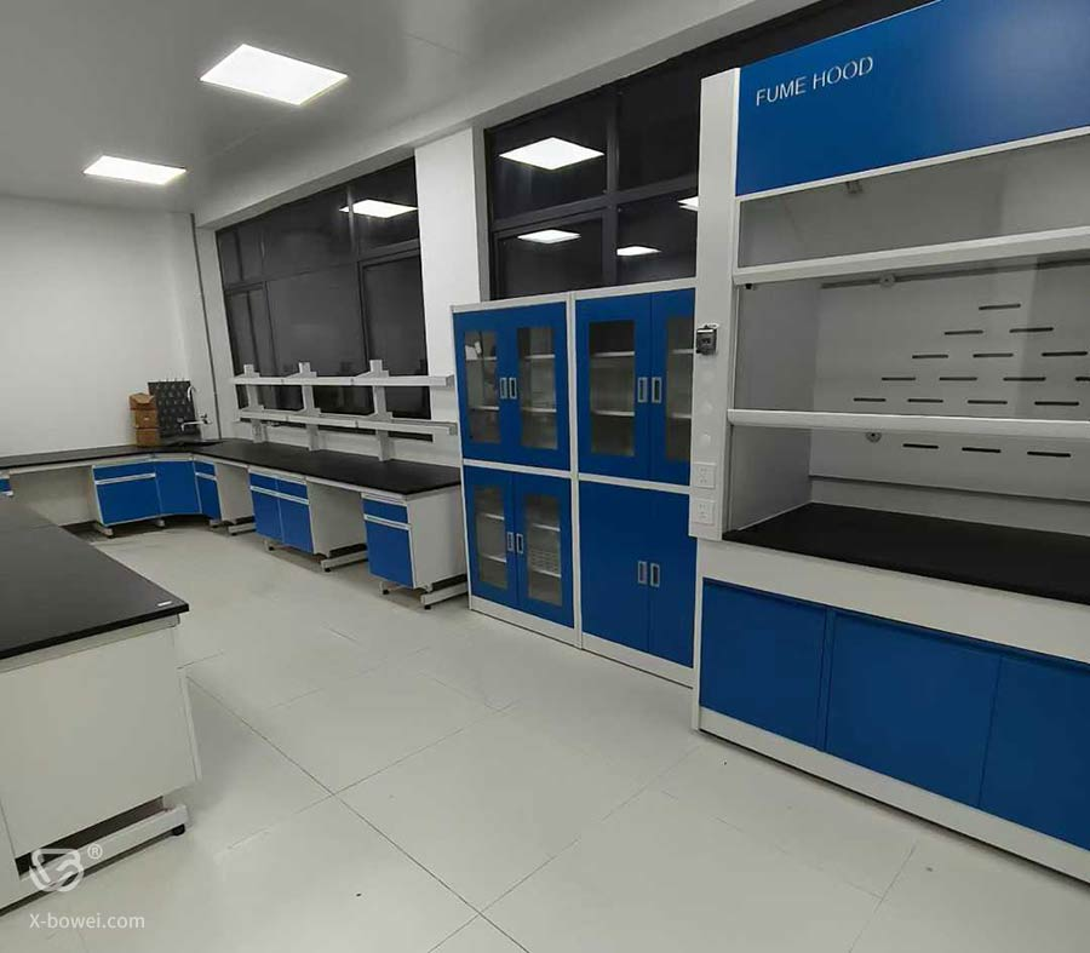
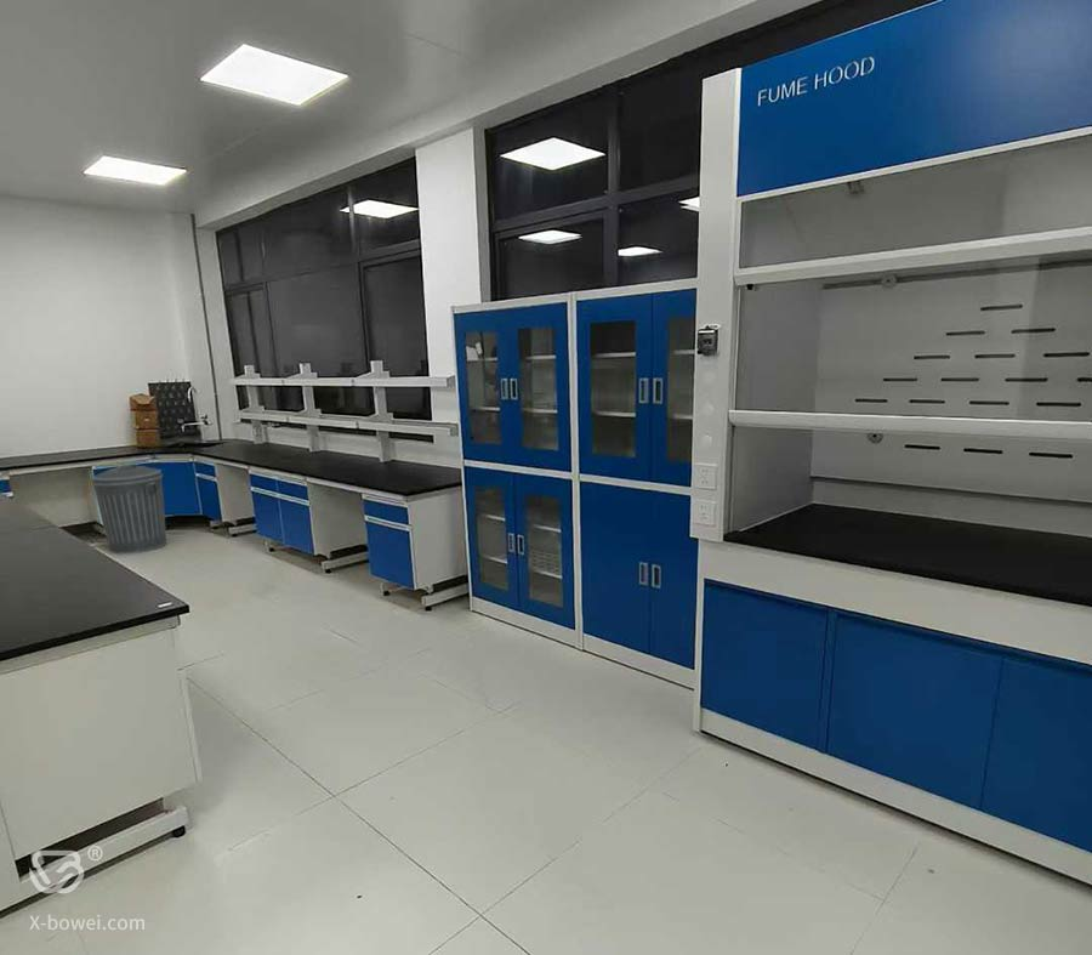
+ trash can [91,462,167,555]
